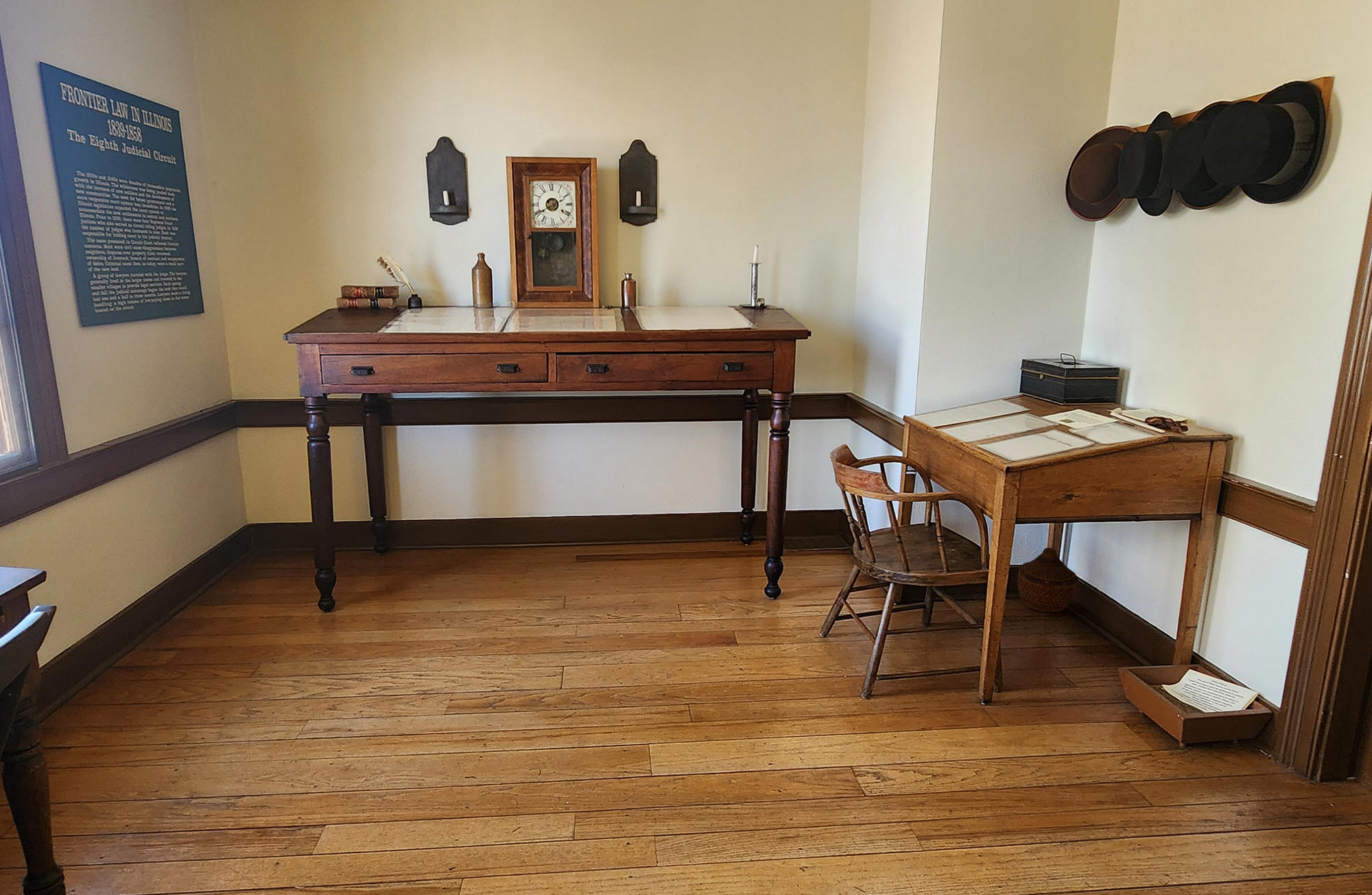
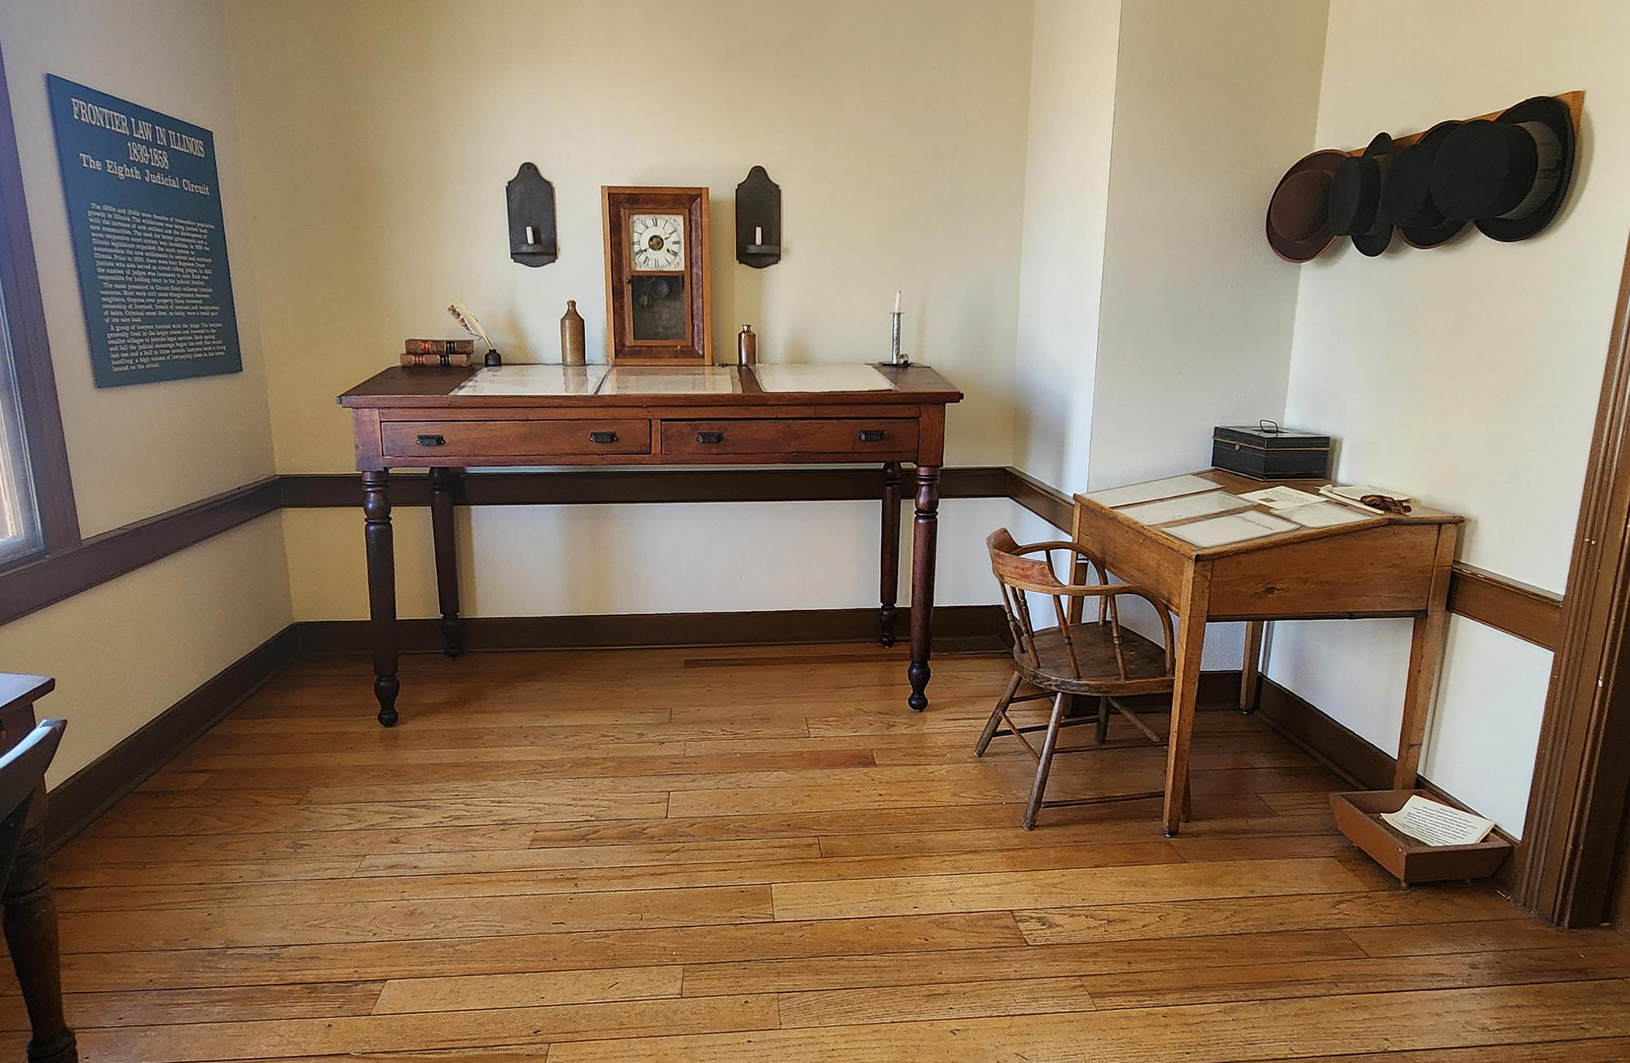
- woven basket [1017,547,1078,613]
